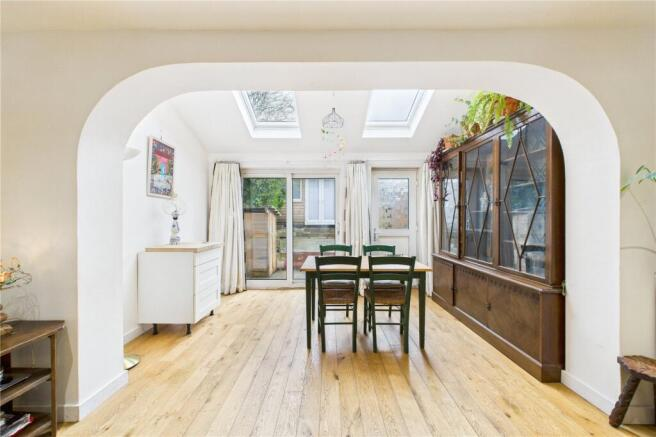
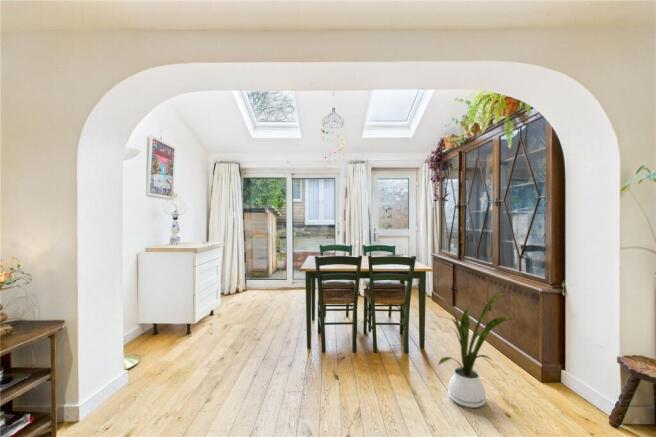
+ house plant [437,292,512,409]
